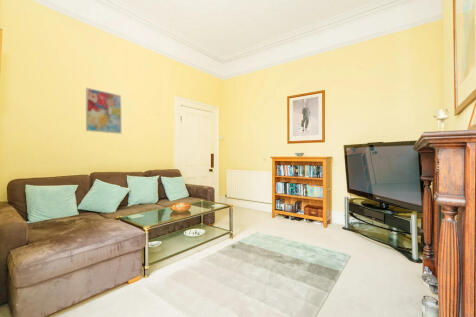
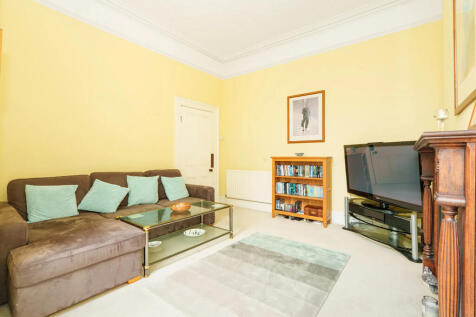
- wall art [85,87,122,135]
